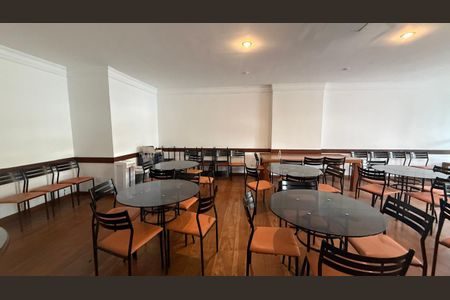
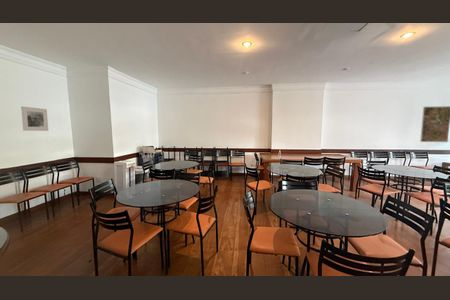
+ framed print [20,105,49,132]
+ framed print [419,105,450,143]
